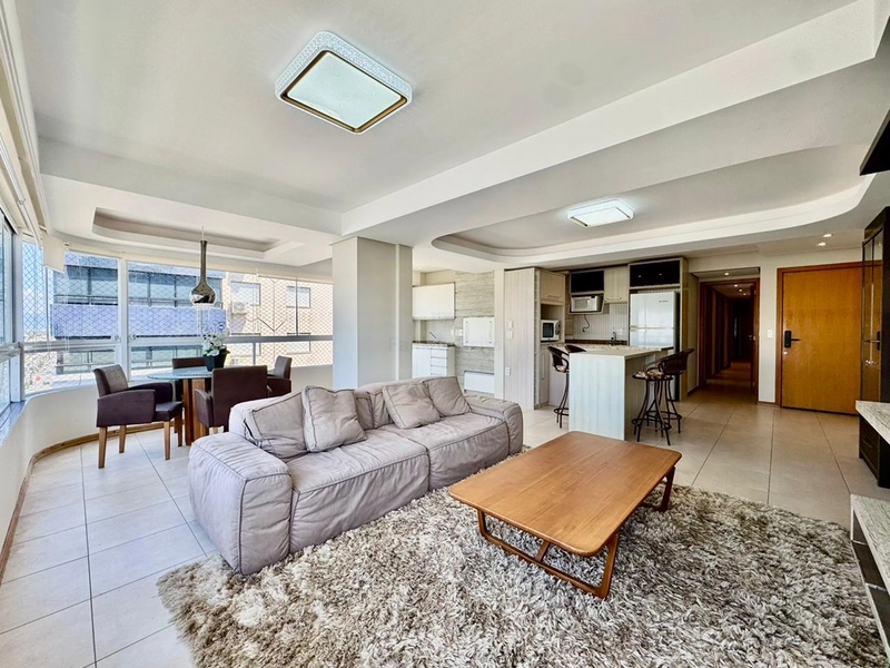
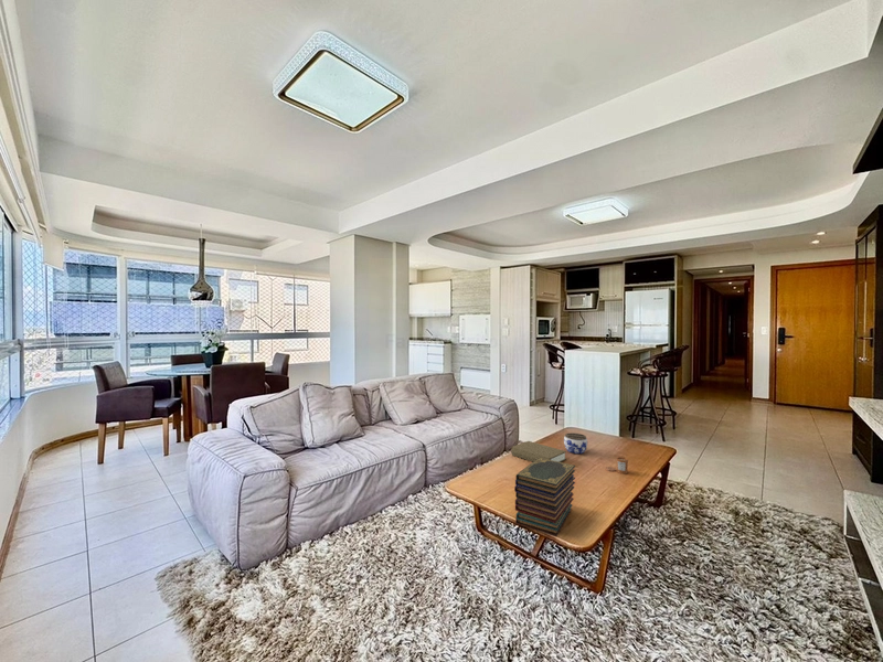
+ jar [563,433,588,455]
+ candle [605,456,629,476]
+ book [510,440,567,462]
+ book stack [513,458,576,537]
